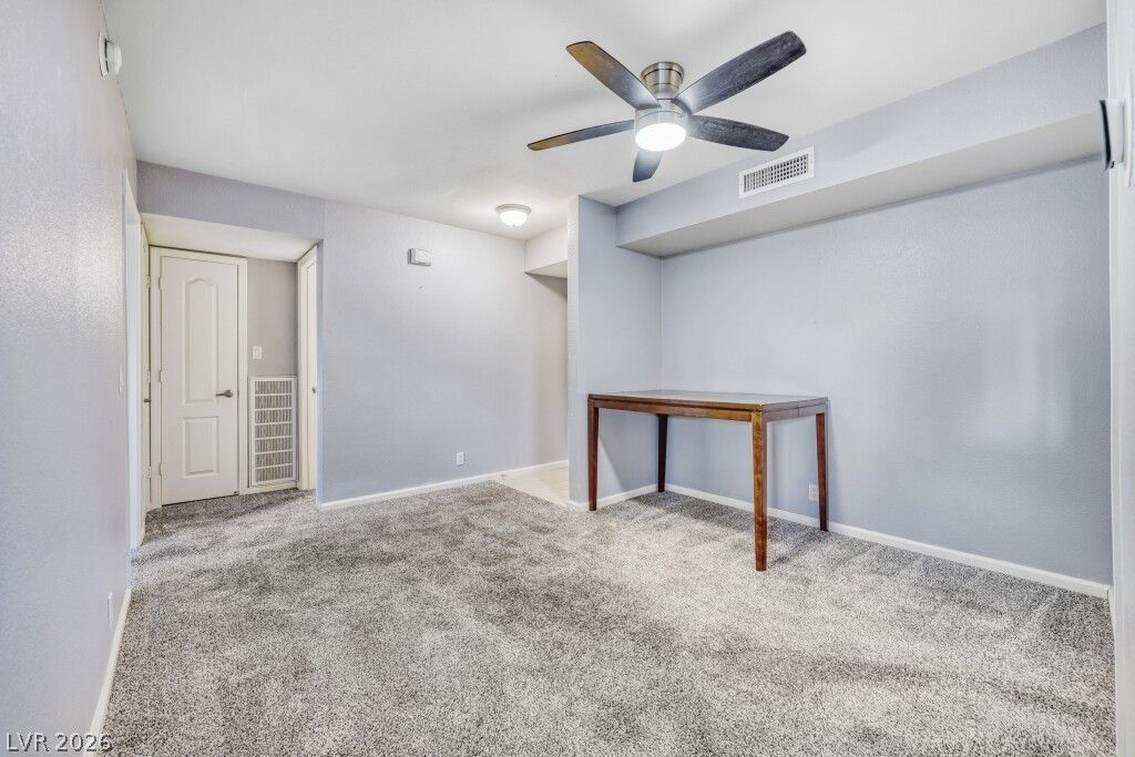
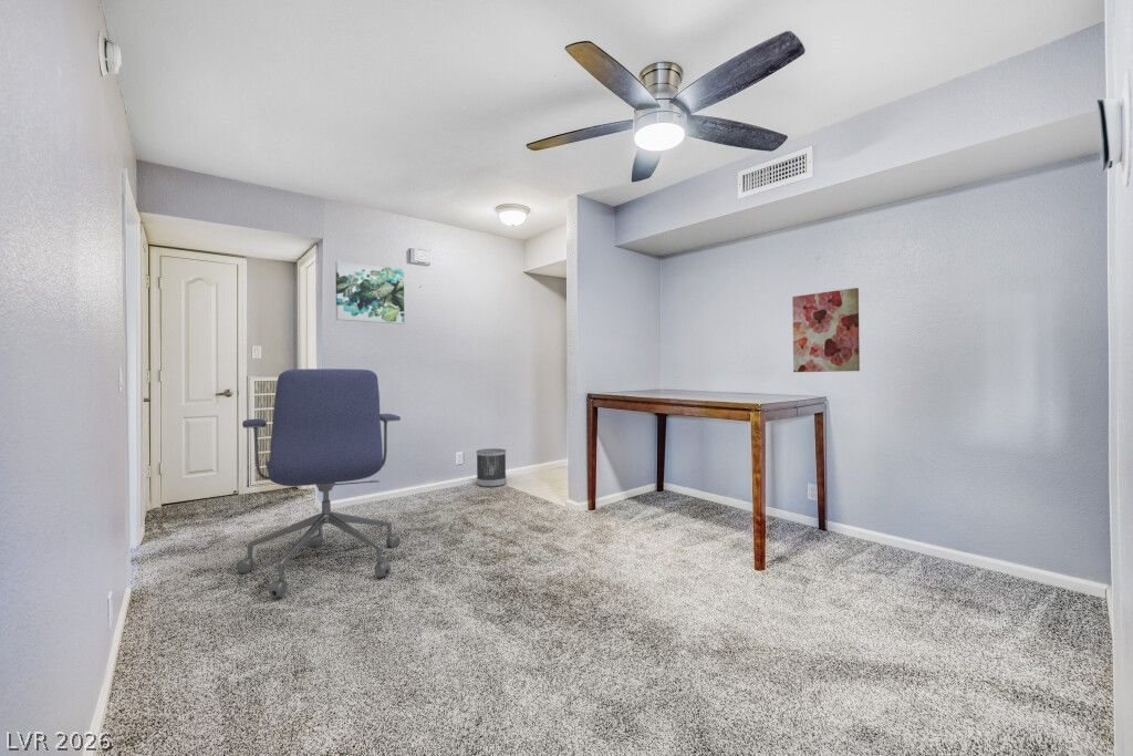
+ wall art [334,260,405,325]
+ office chair [236,367,402,598]
+ wastebasket [476,447,507,488]
+ wall art [791,287,861,373]
